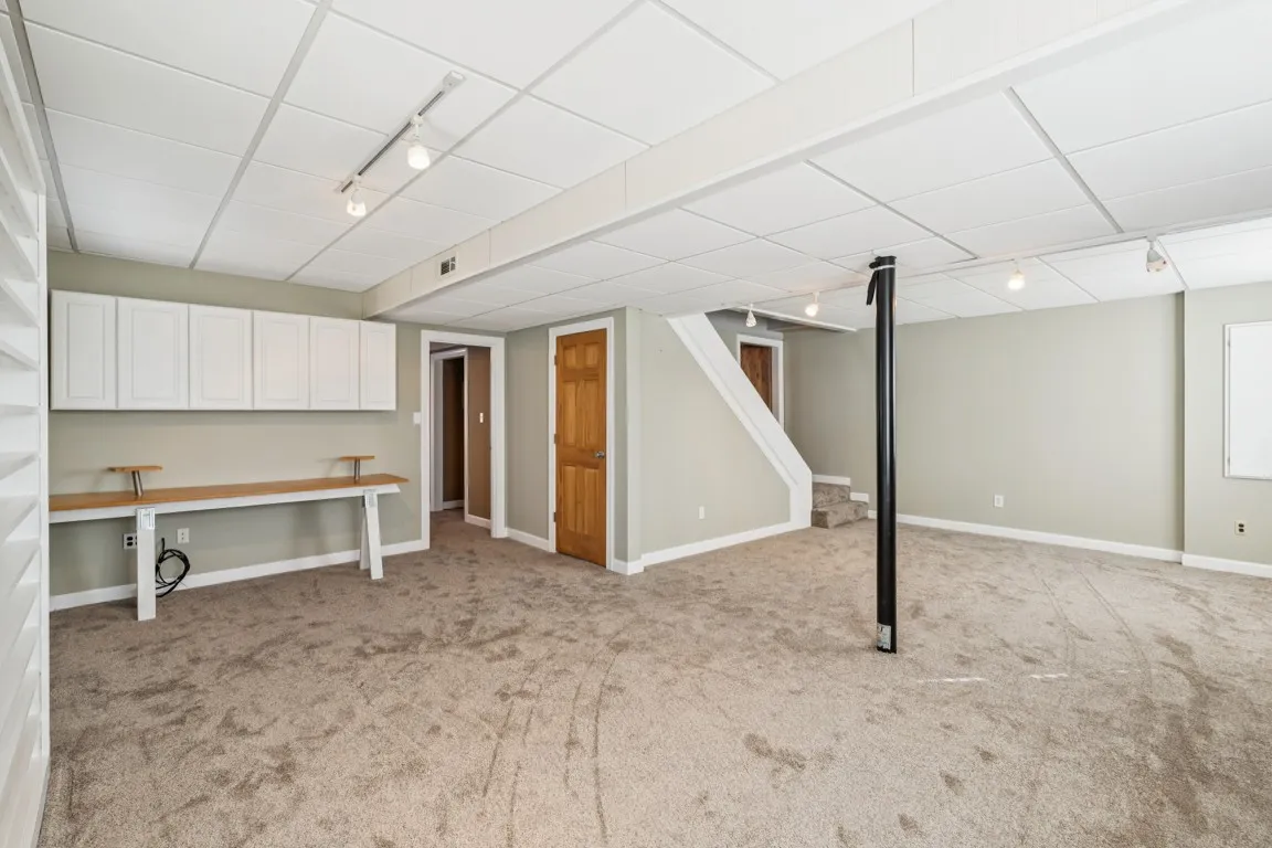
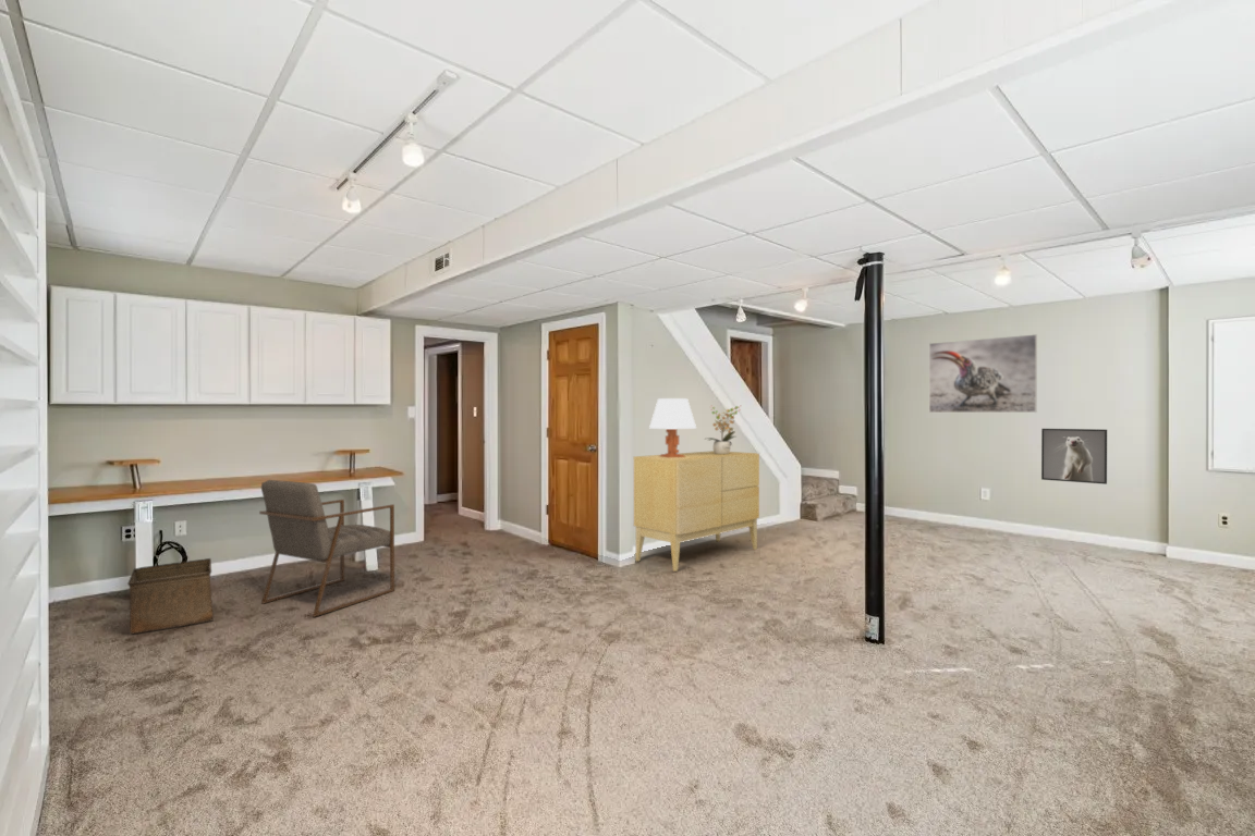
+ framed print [1040,428,1108,485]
+ storage bin [126,557,215,636]
+ table lamp [648,397,697,457]
+ sideboard [633,450,760,573]
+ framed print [928,333,1038,414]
+ chair [258,479,395,617]
+ potted plant [703,404,742,454]
